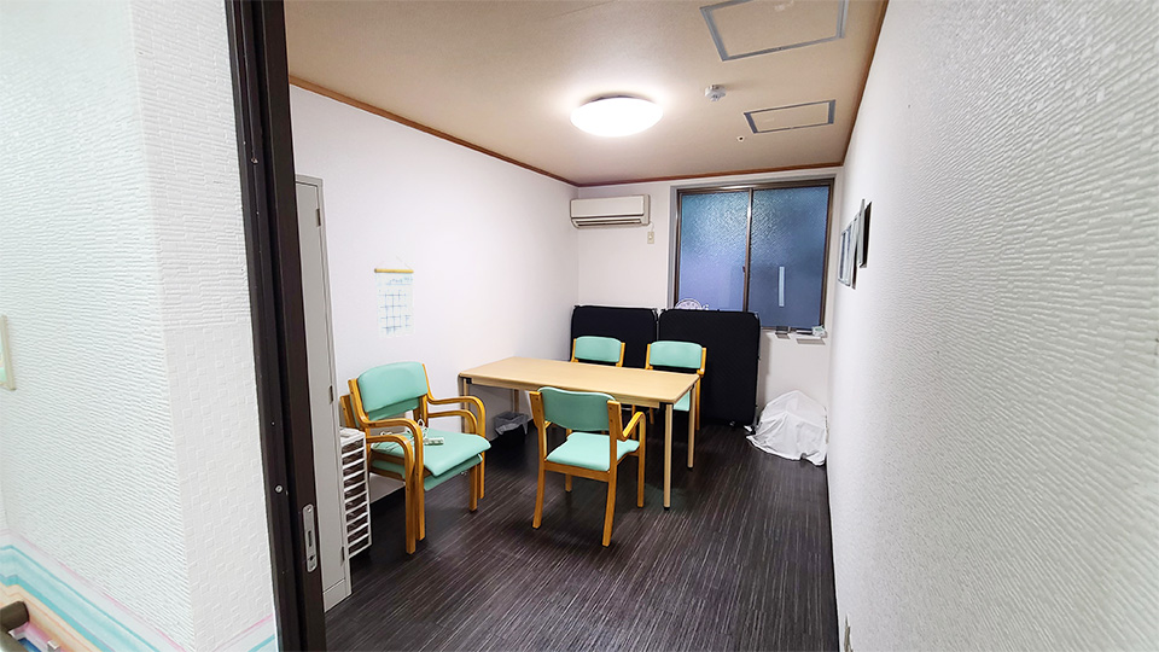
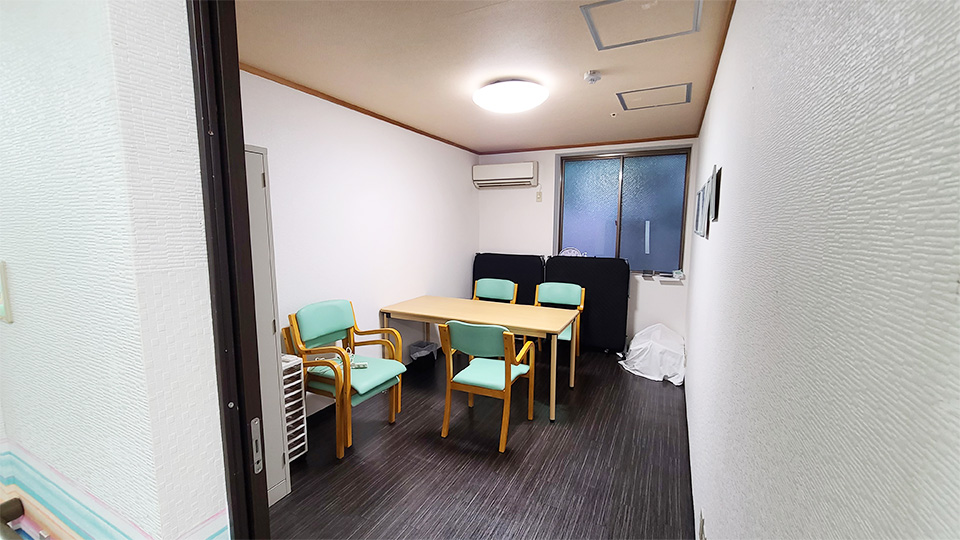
- calendar [373,257,415,339]
